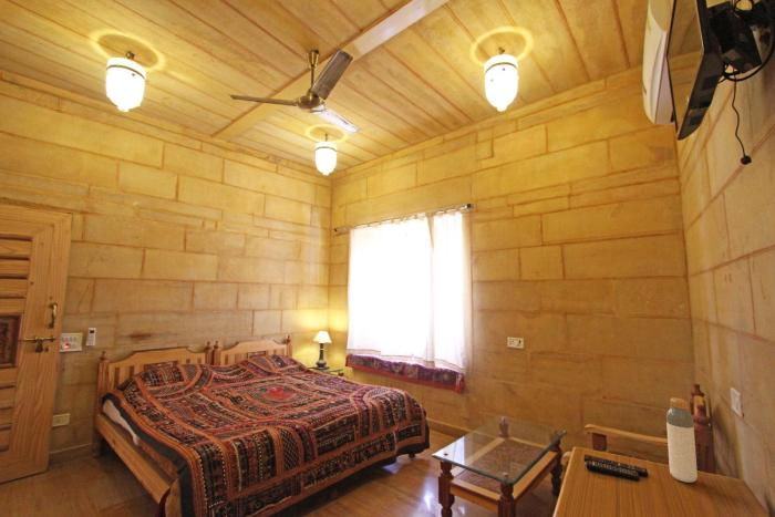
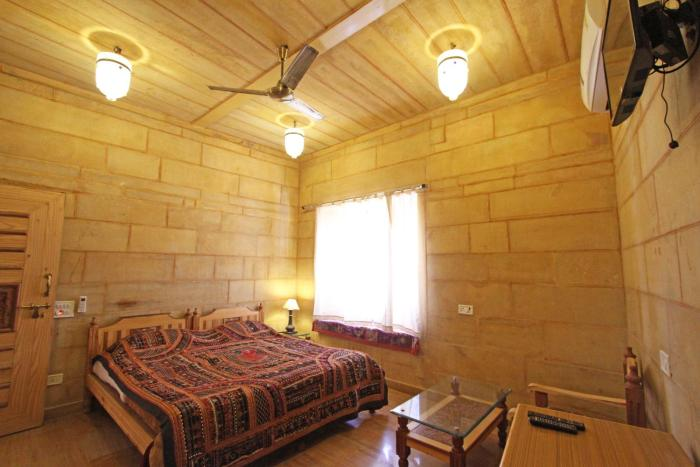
- bottle [665,396,699,484]
